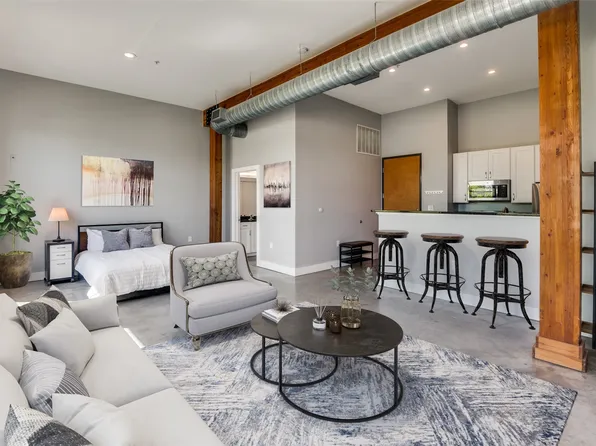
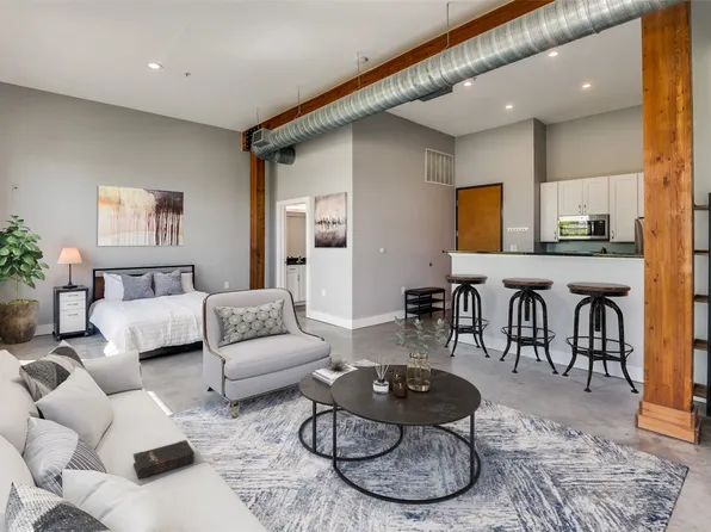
+ hardback book [132,439,196,480]
